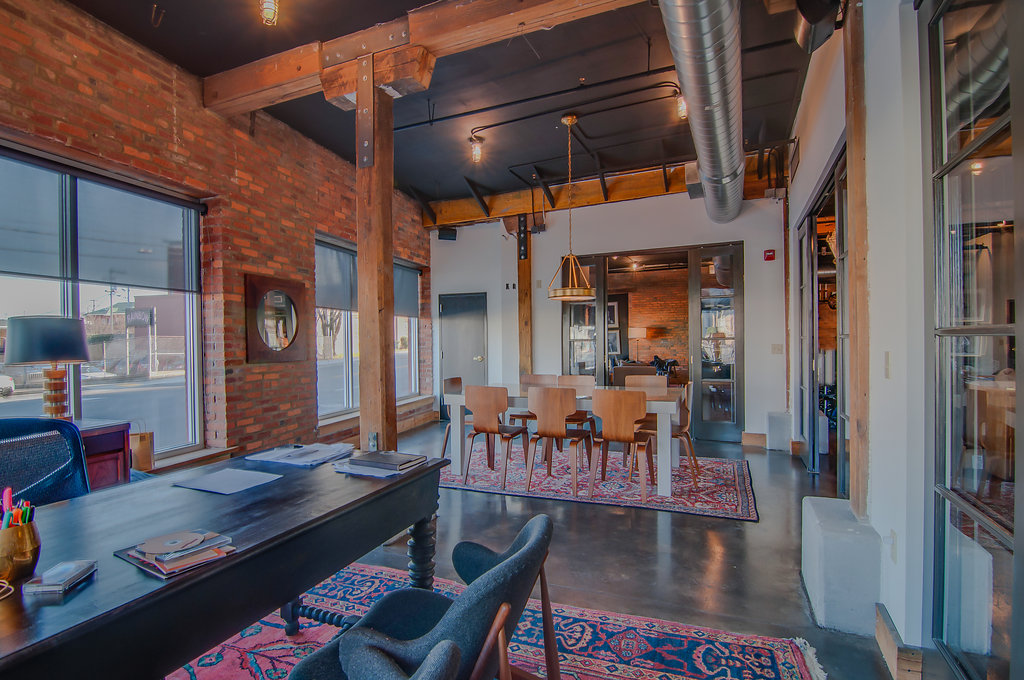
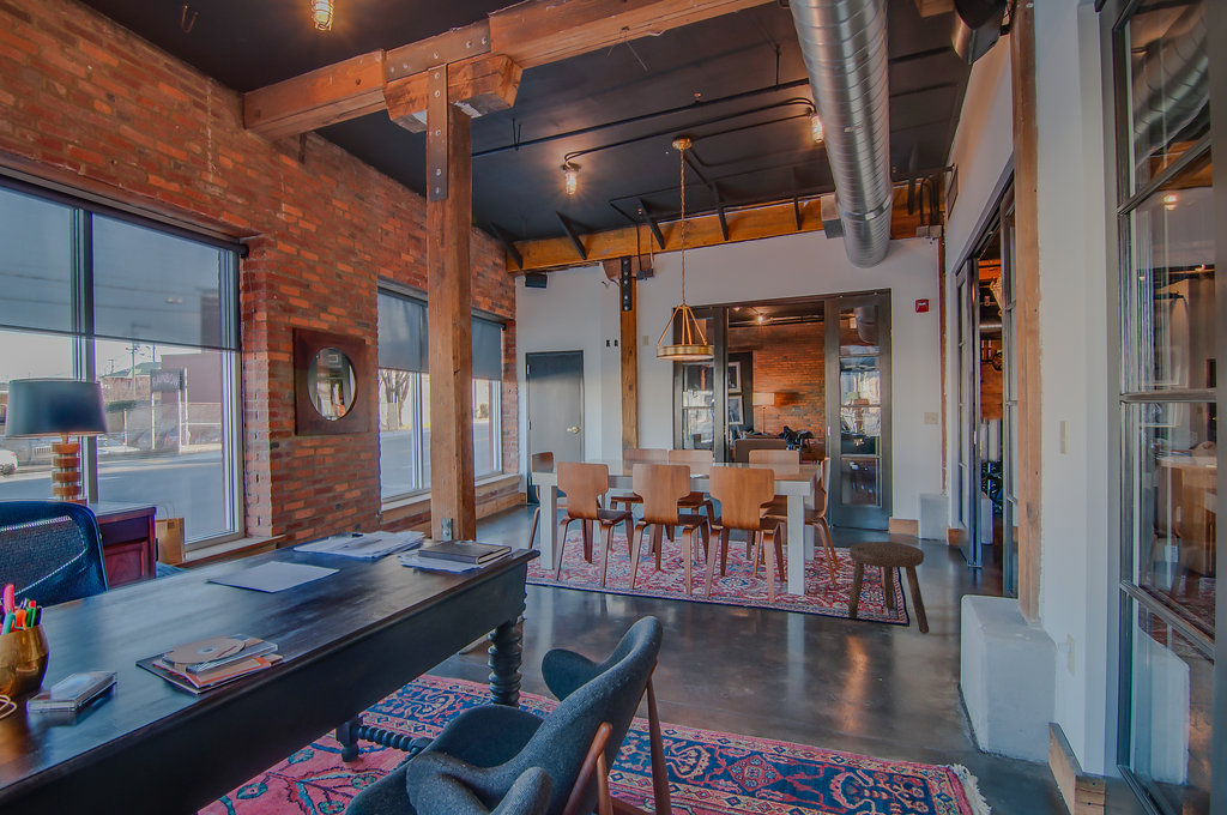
+ stool [847,541,930,634]
